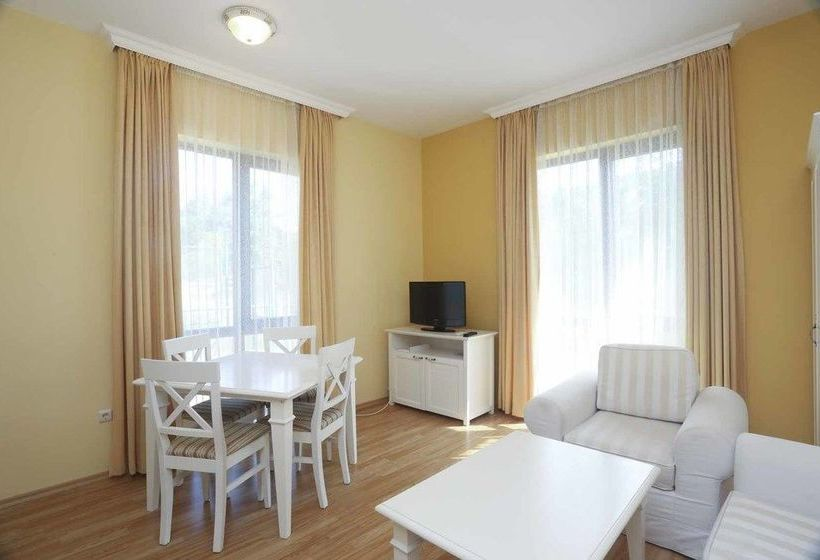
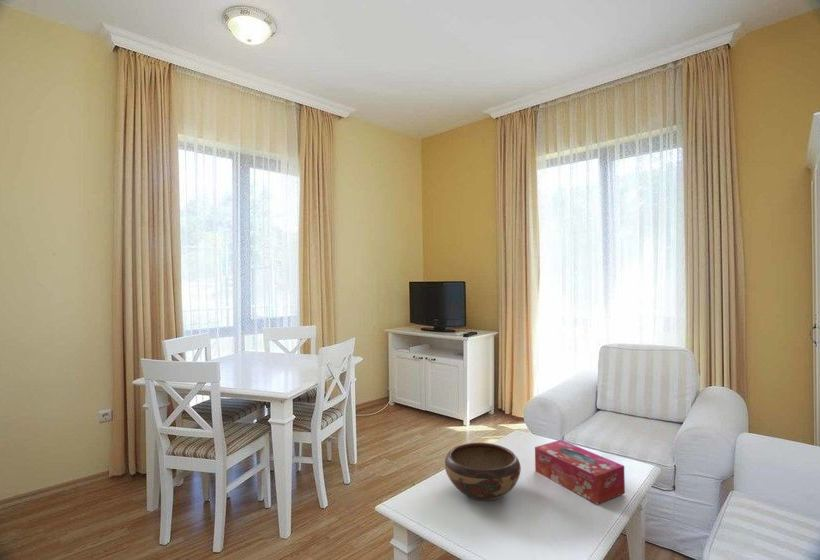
+ decorative bowl [444,442,522,502]
+ tissue box [534,439,626,505]
